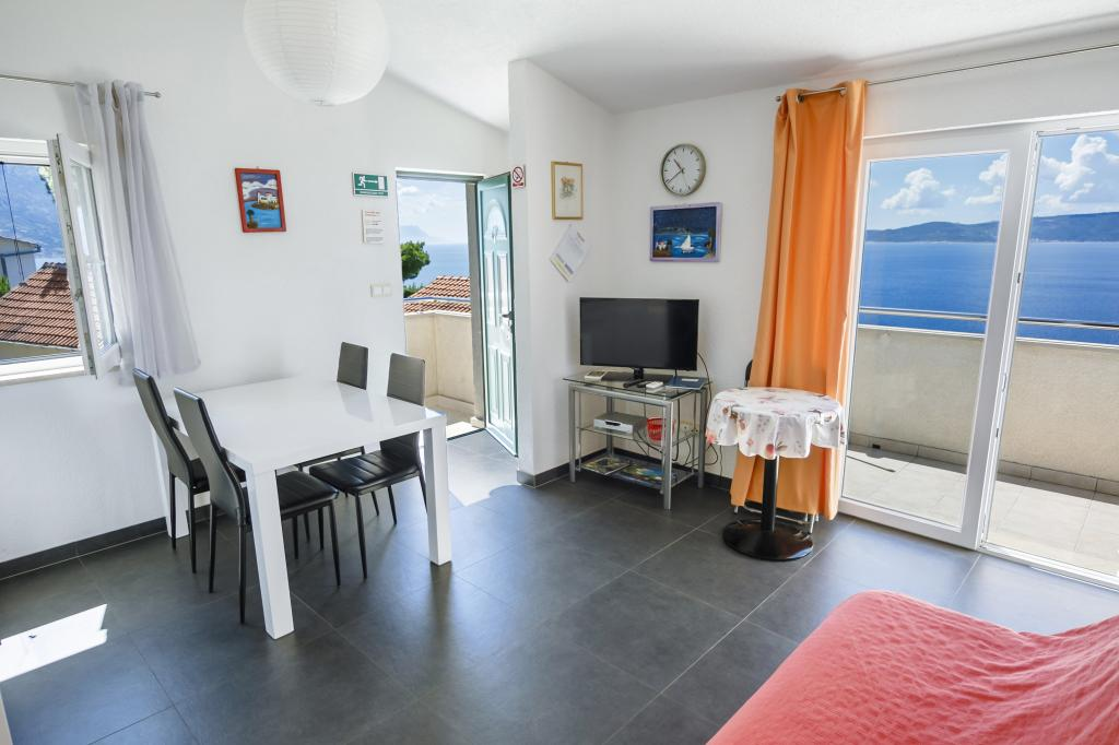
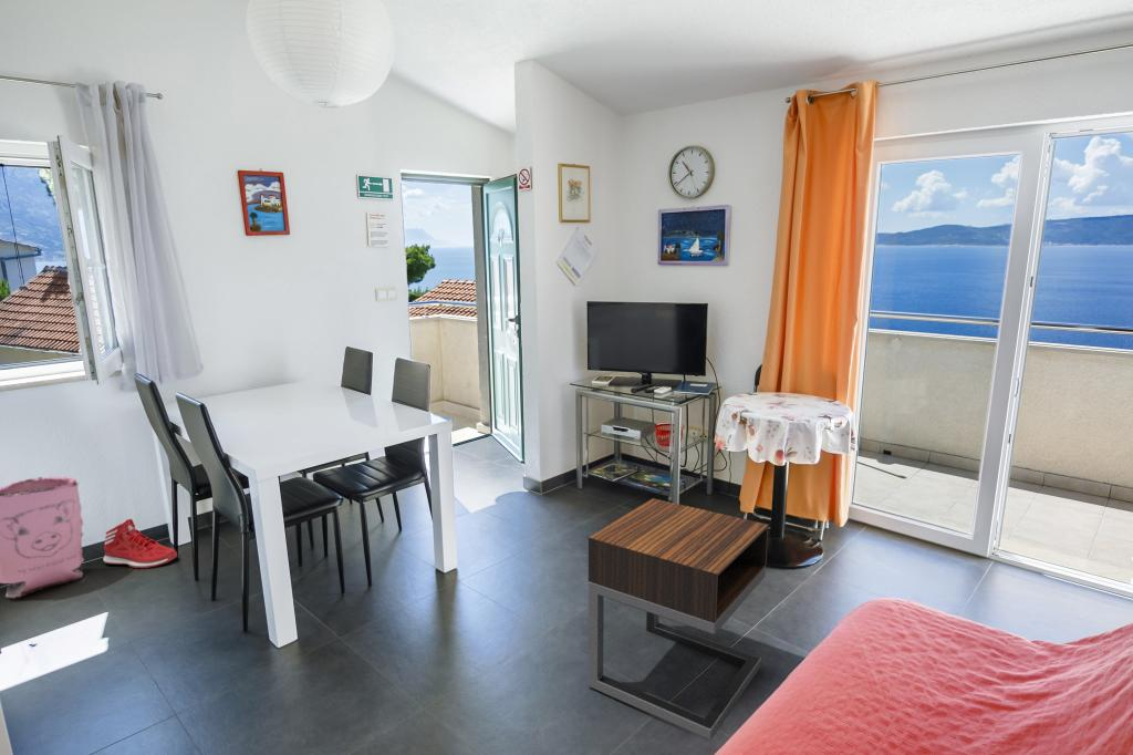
+ bag [0,475,85,599]
+ sneaker [102,518,178,569]
+ nightstand [588,497,769,742]
